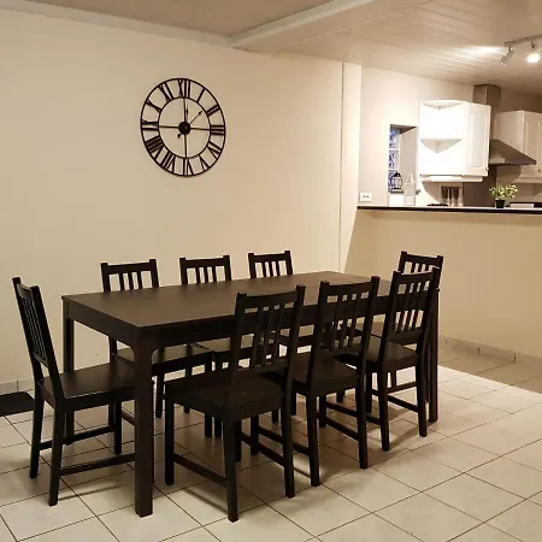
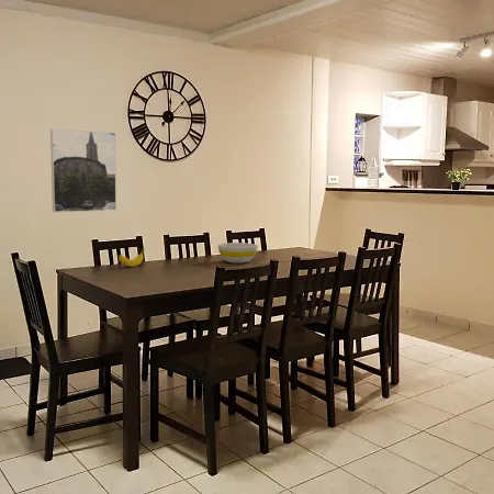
+ bowl [217,242,259,265]
+ banana [117,247,146,268]
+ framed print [49,128,117,213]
